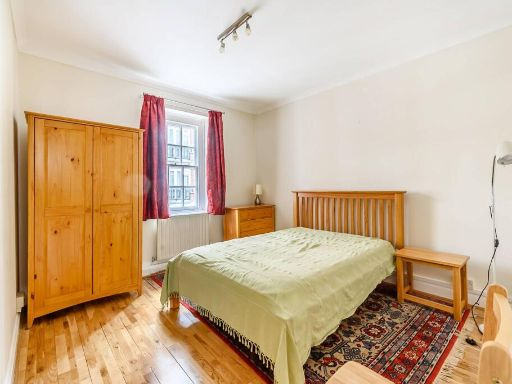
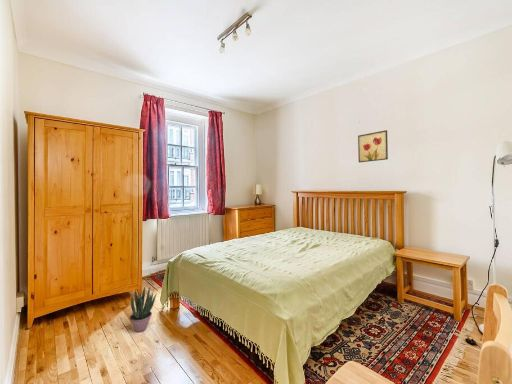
+ potted plant [129,286,157,333]
+ wall art [357,129,389,163]
